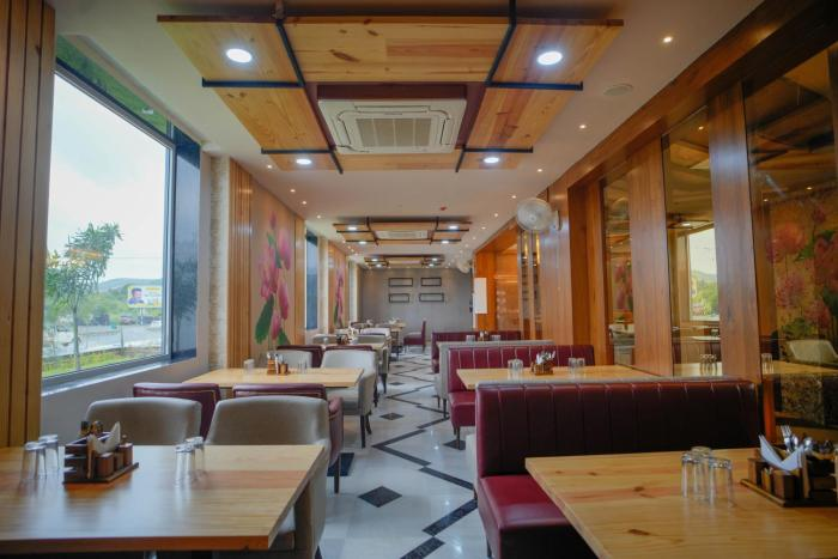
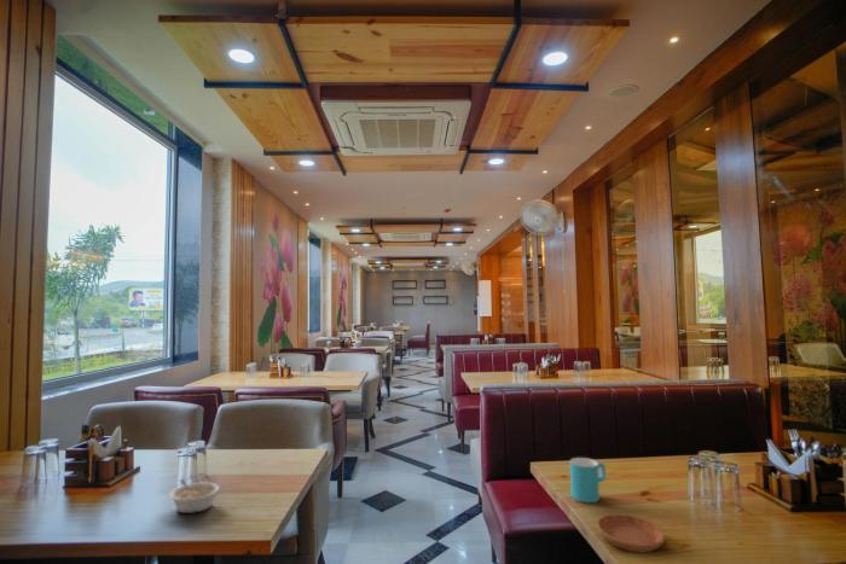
+ legume [168,478,221,514]
+ cup [569,457,607,504]
+ saucer [596,512,666,554]
